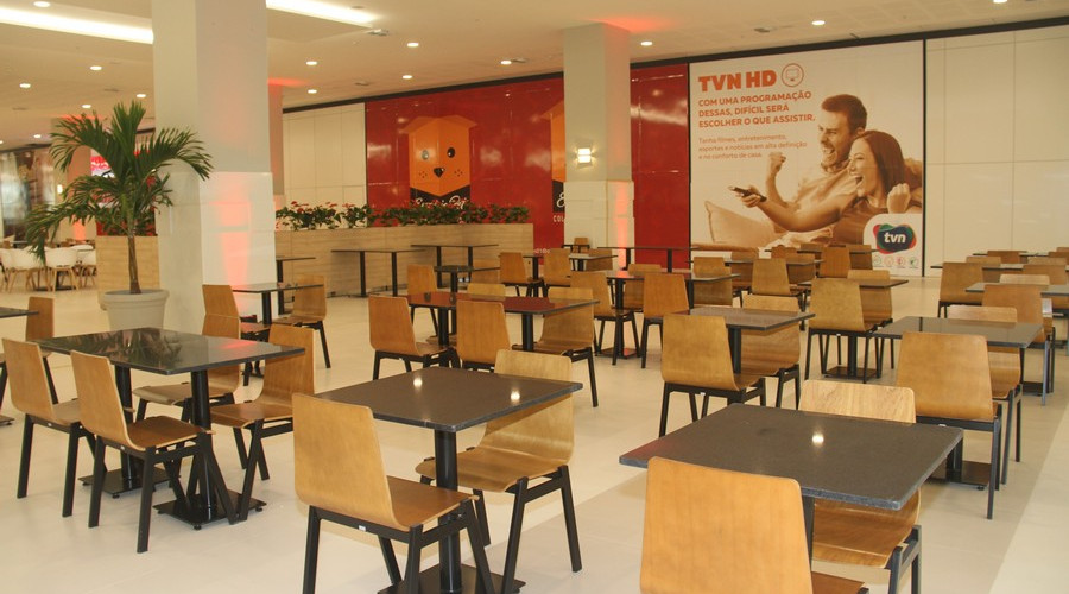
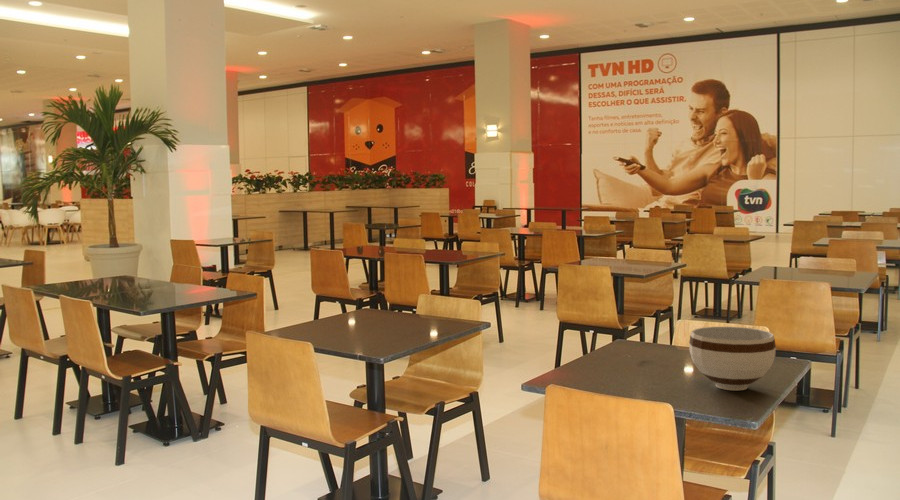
+ bowl [688,326,777,391]
